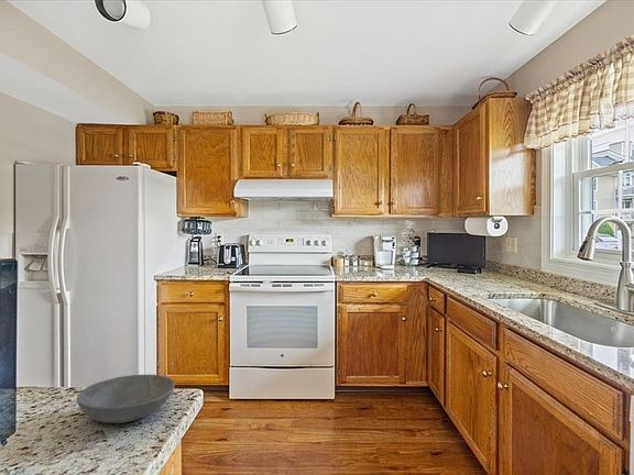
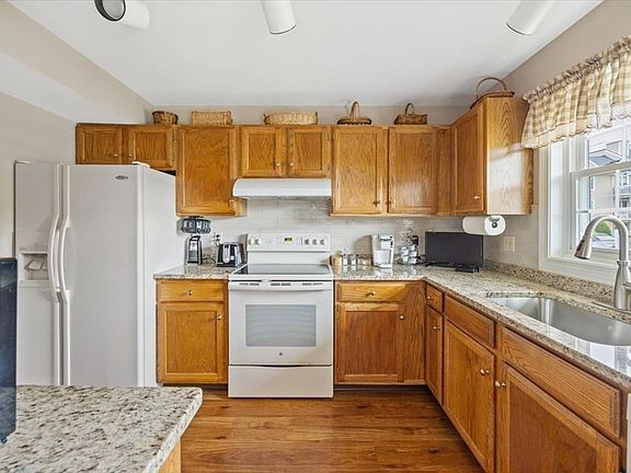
- bowl [76,374,176,424]
